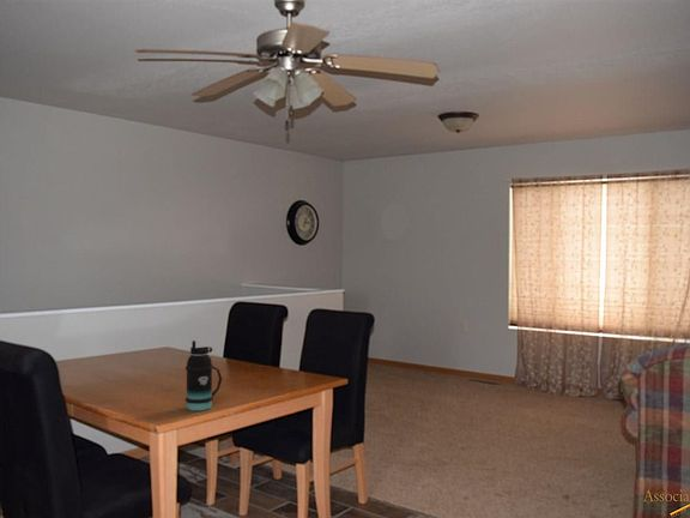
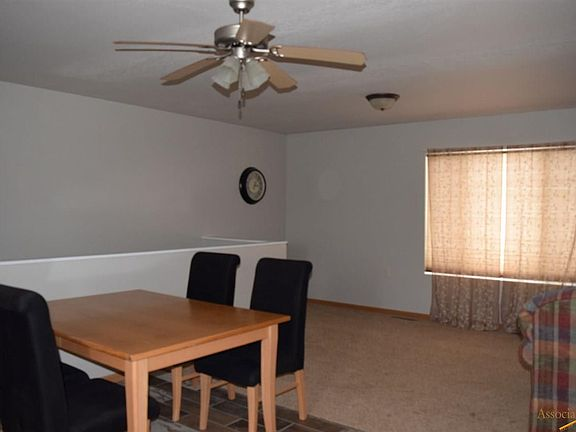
- bottle [184,339,223,412]
